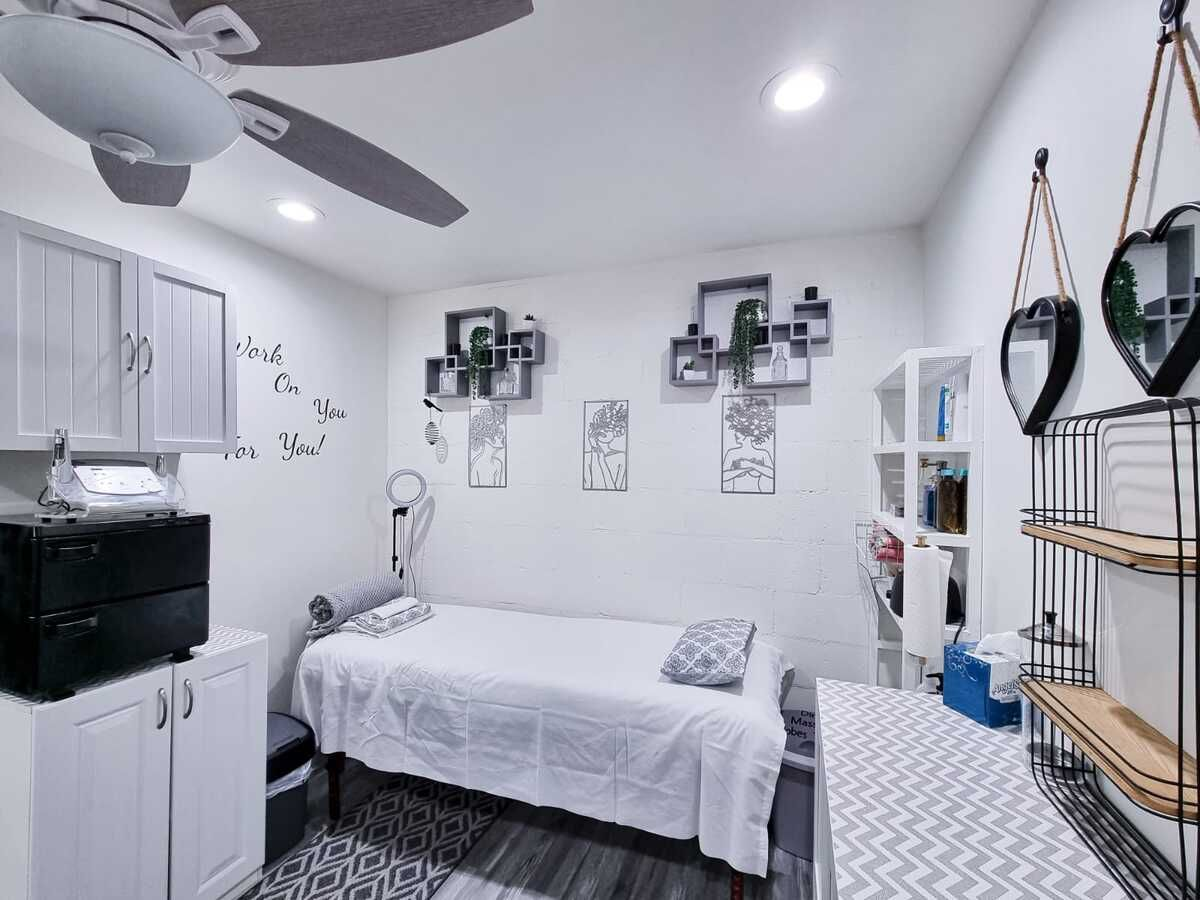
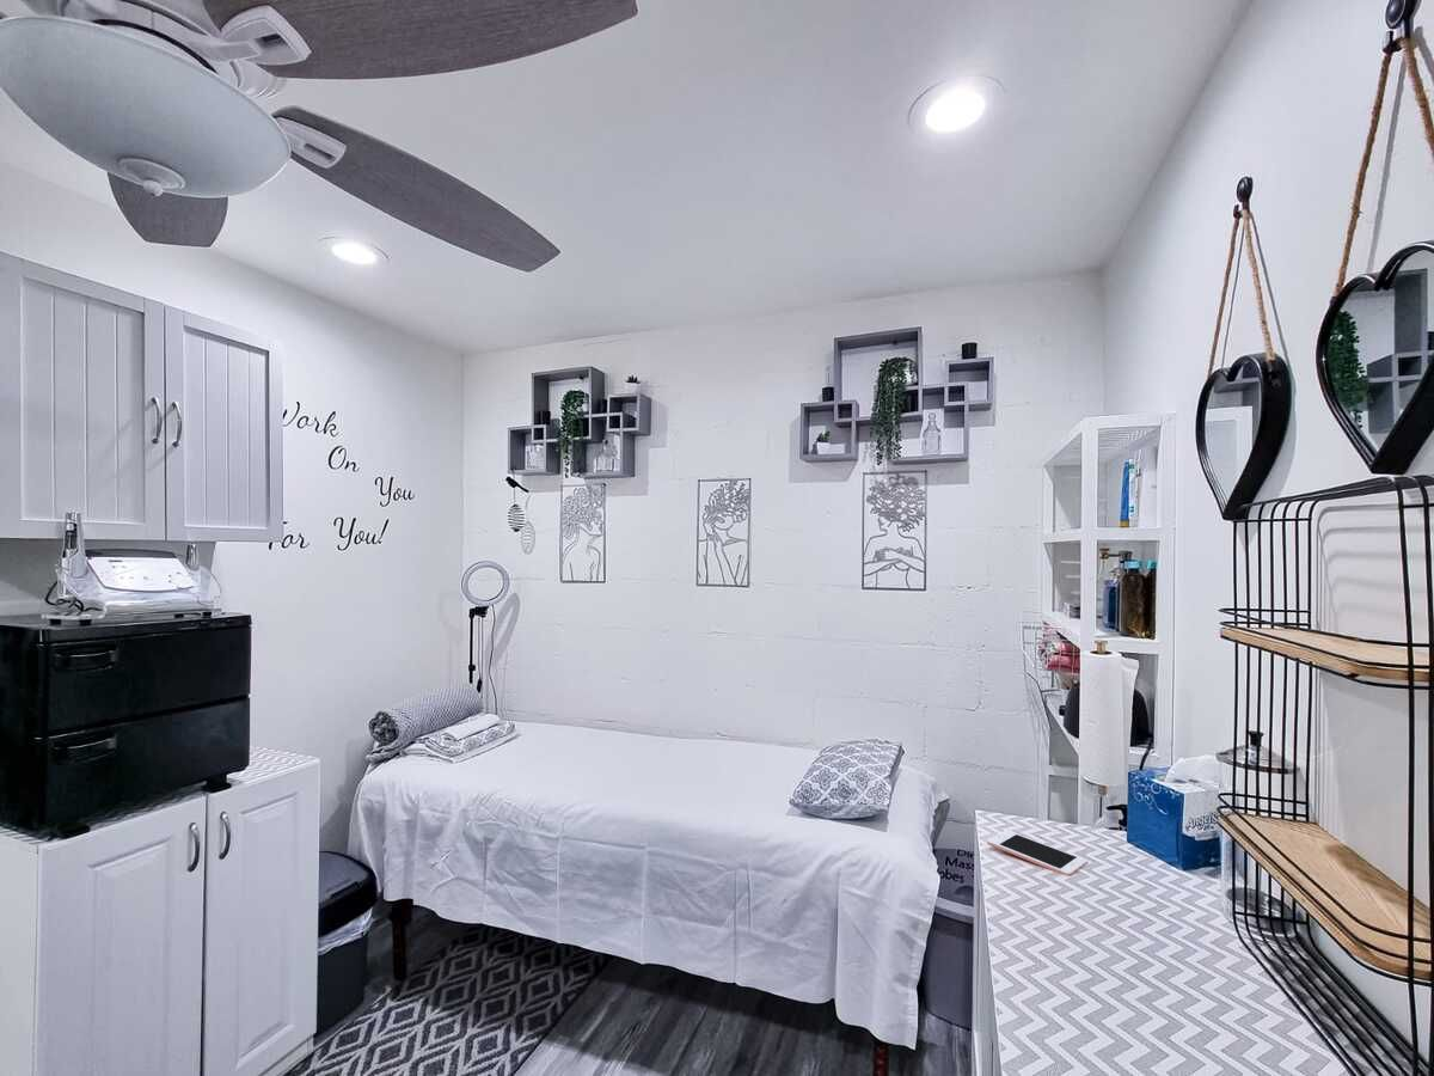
+ cell phone [986,829,1087,878]
